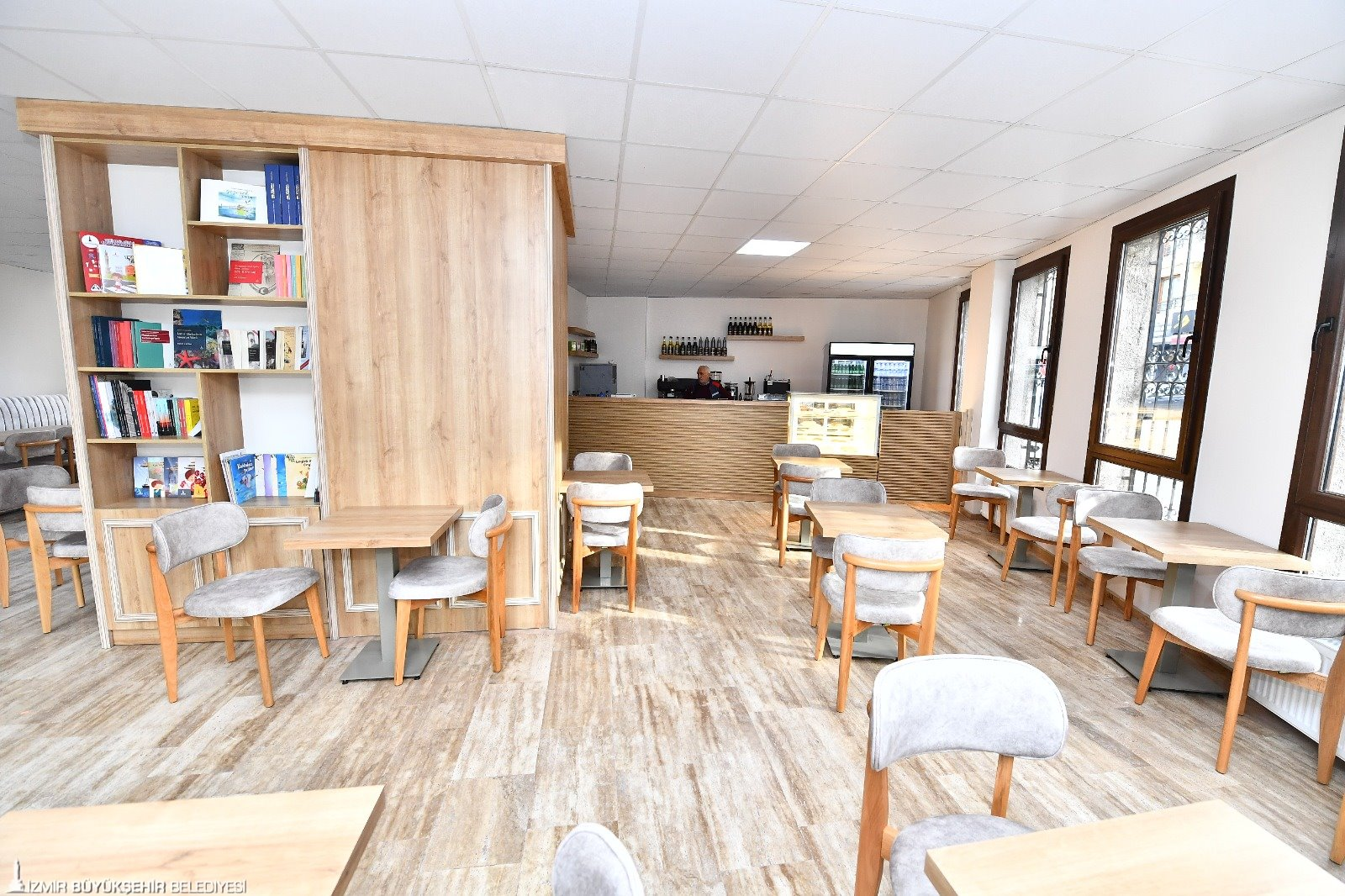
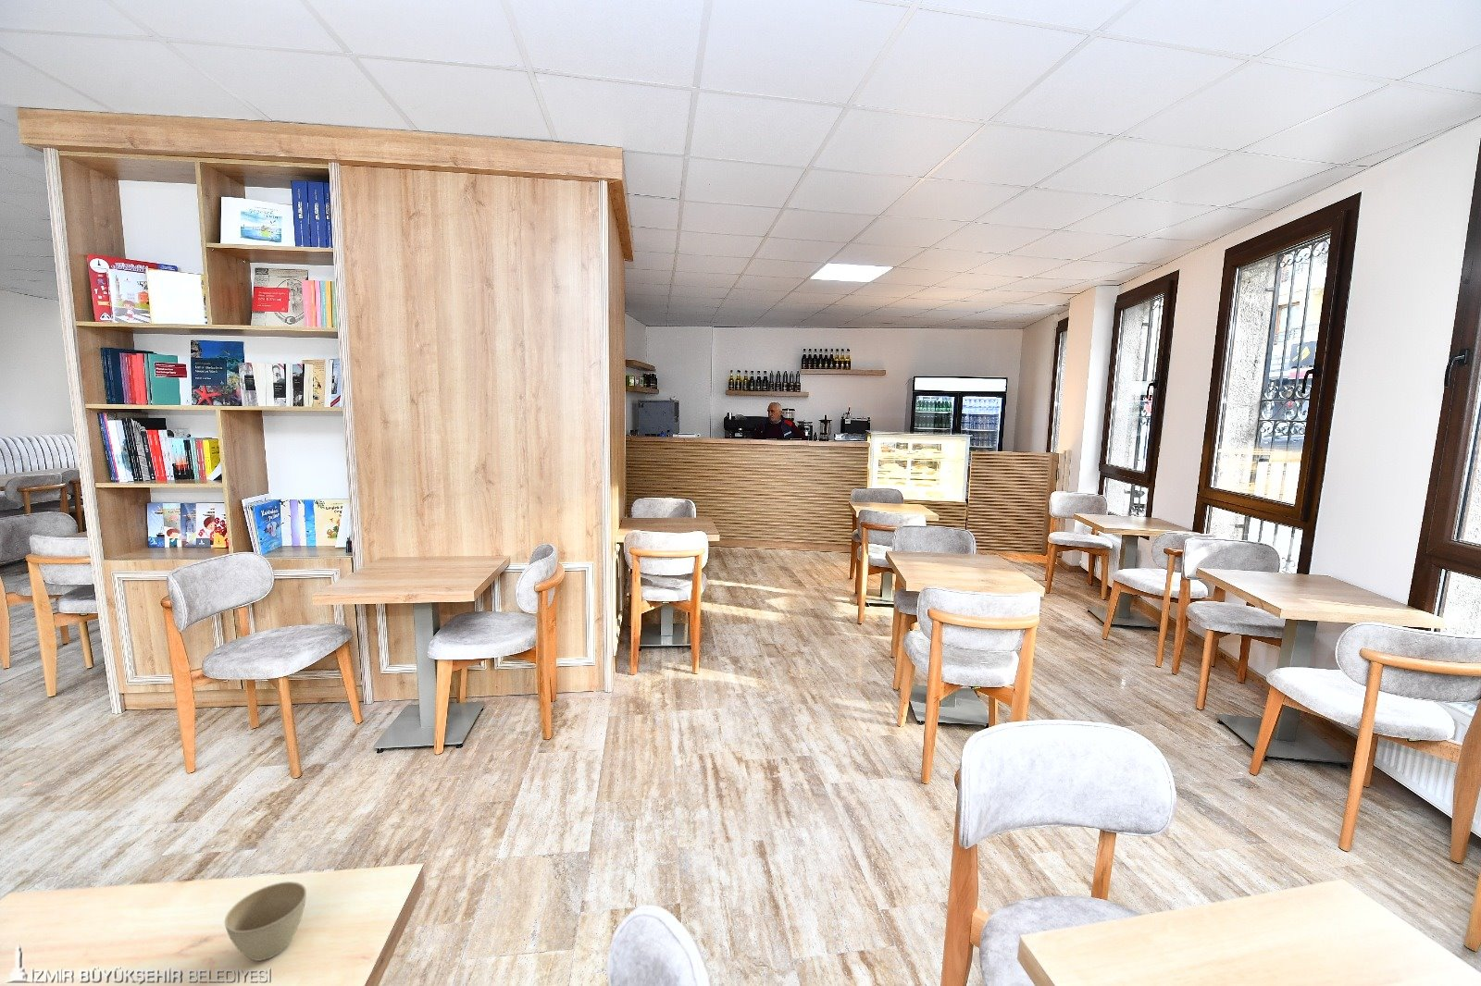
+ flower pot [224,880,307,962]
